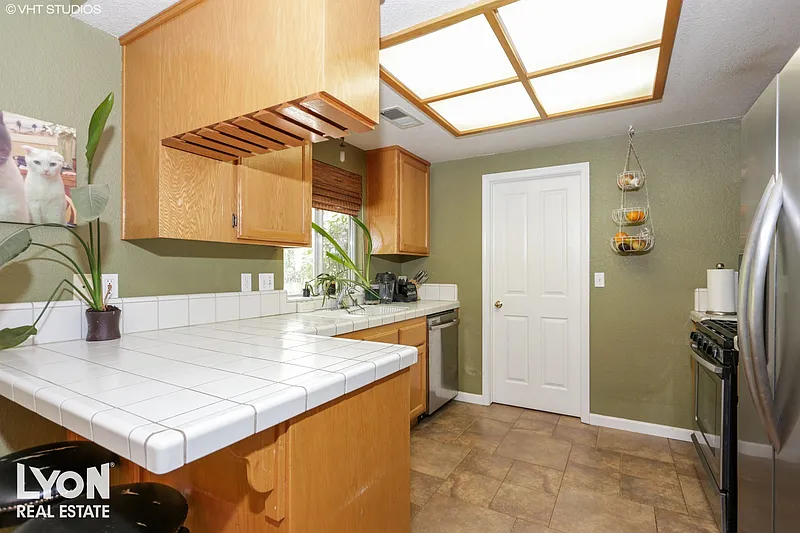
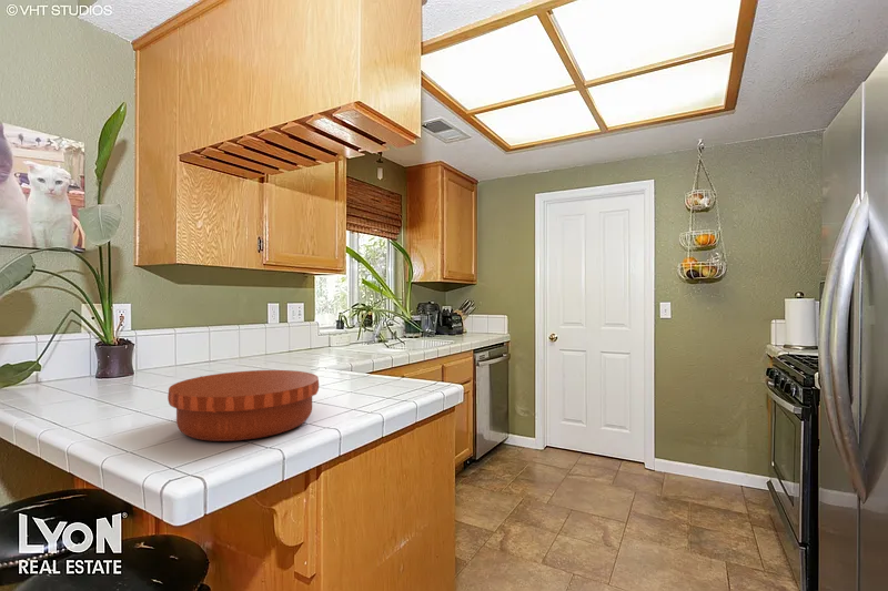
+ bowl [167,369,320,442]
